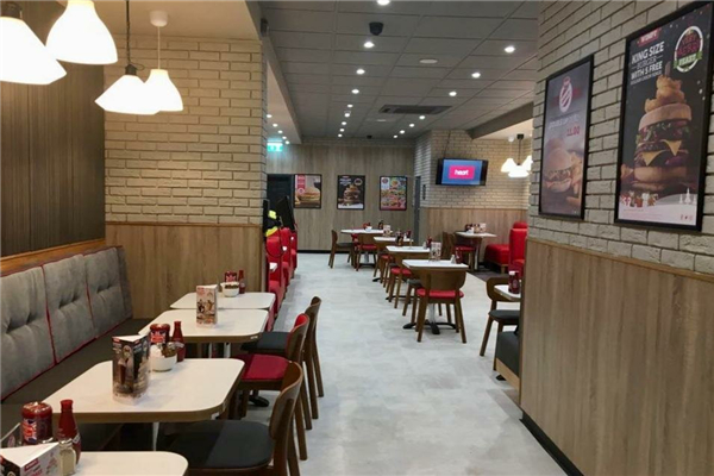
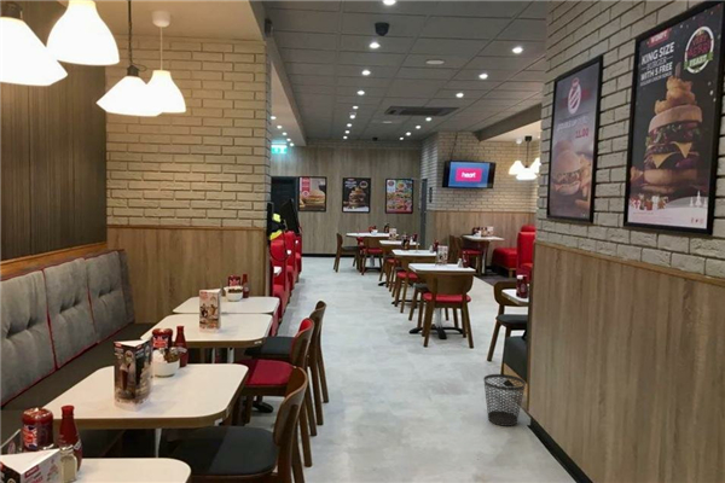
+ wastebasket [482,373,527,427]
